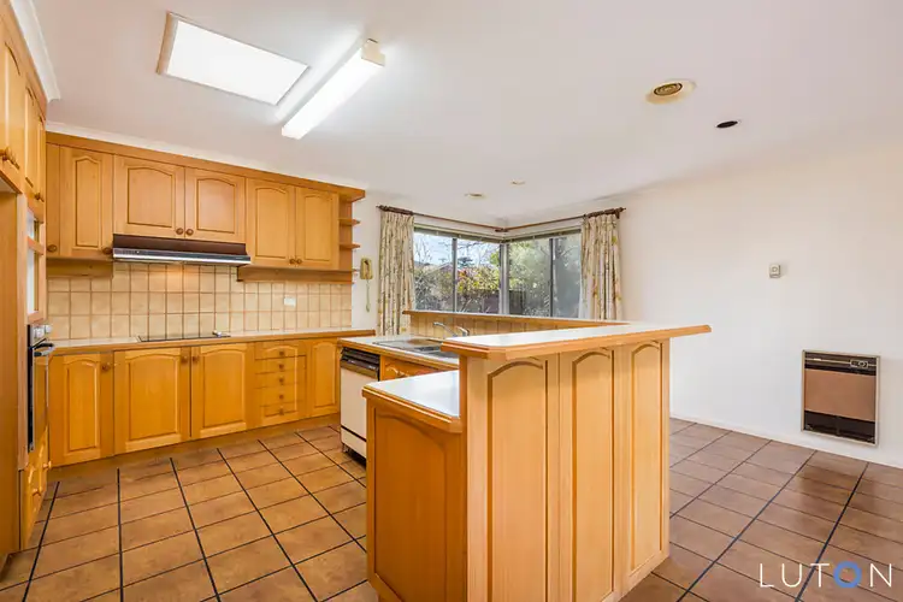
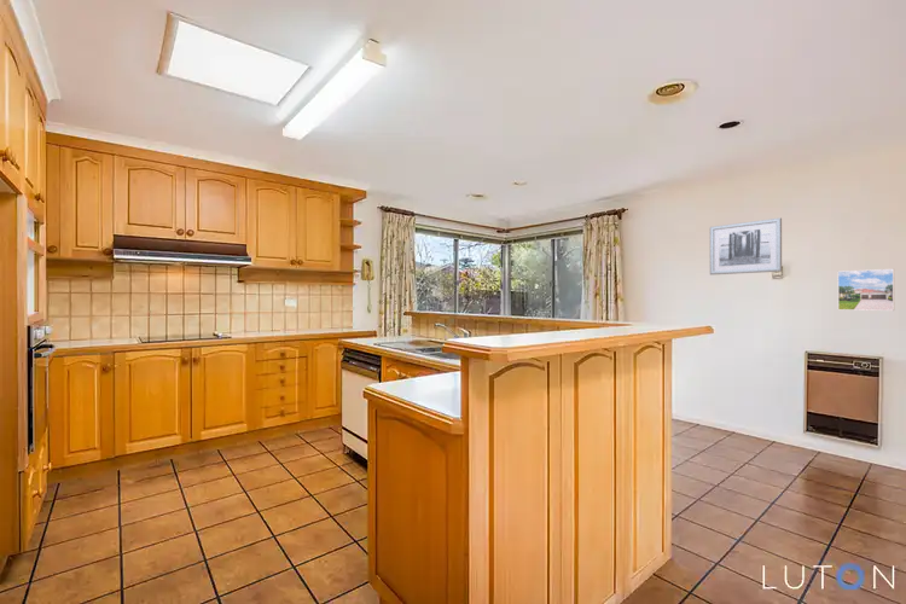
+ wall art [709,217,783,275]
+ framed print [837,268,895,312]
